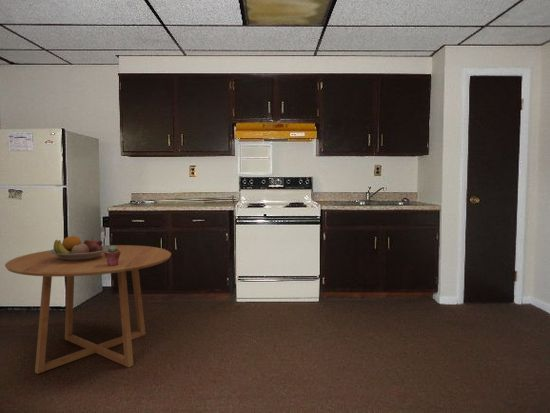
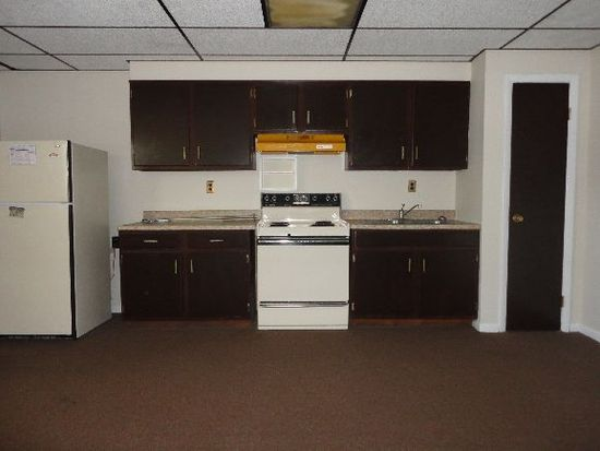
- dining table [4,244,172,375]
- potted succulent [104,245,120,266]
- fruit bowl [49,235,109,261]
